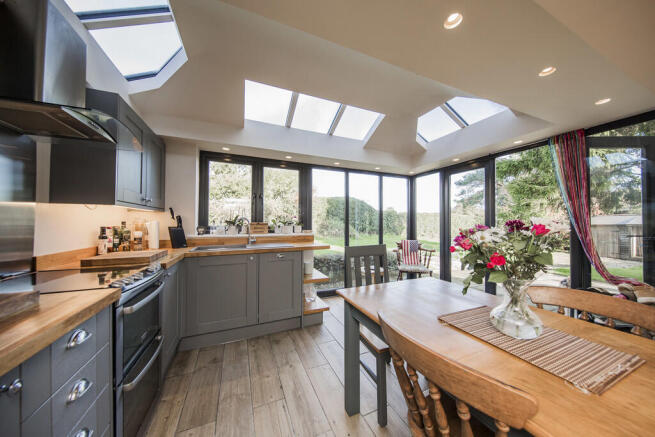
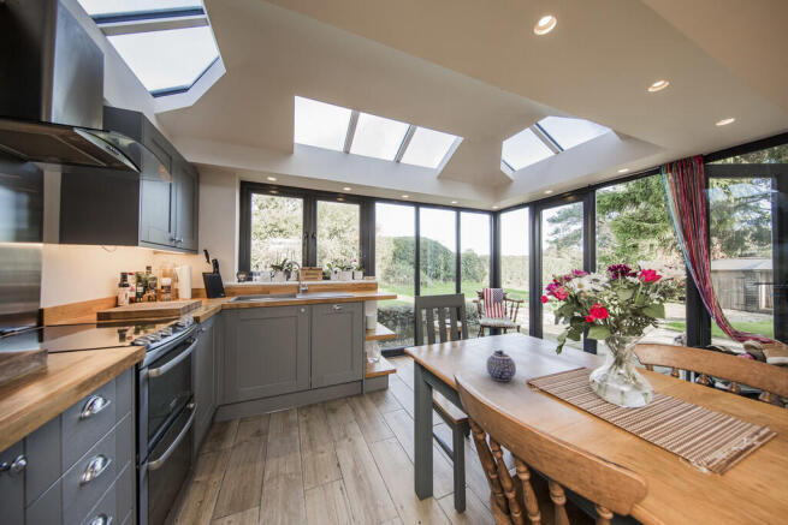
+ teapot [486,350,517,382]
